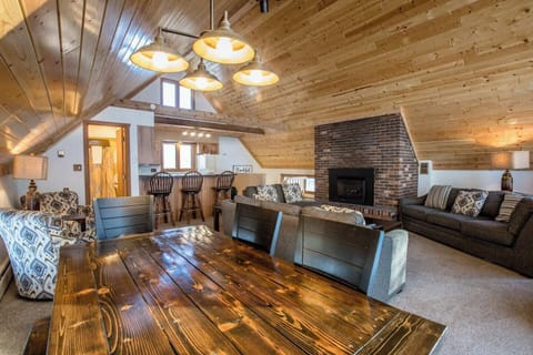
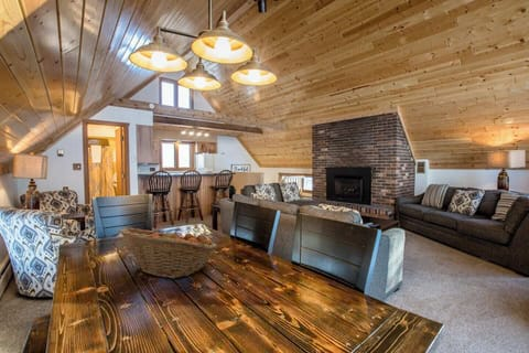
+ fruit basket [118,226,218,279]
